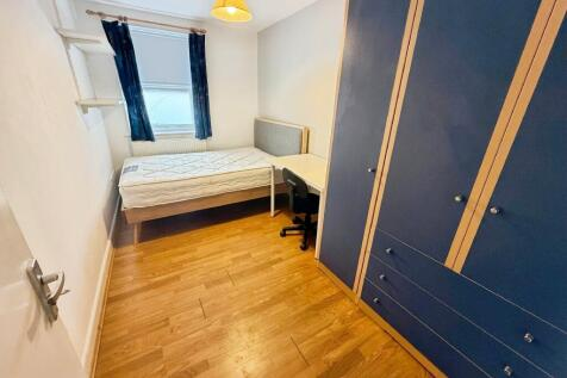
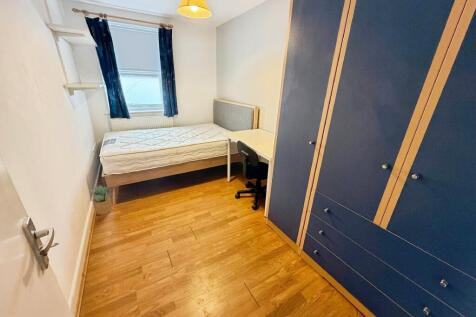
+ potted plant [90,184,113,216]
